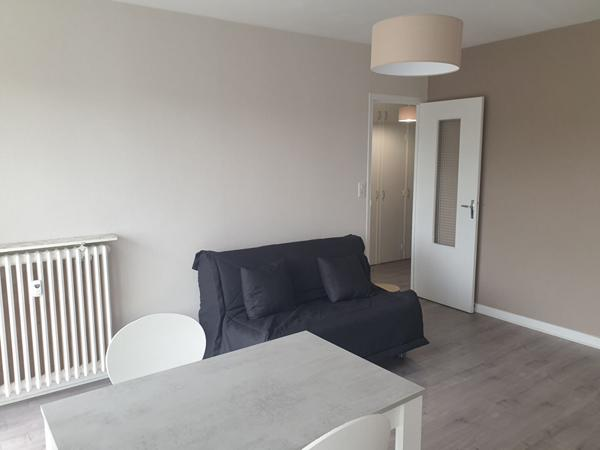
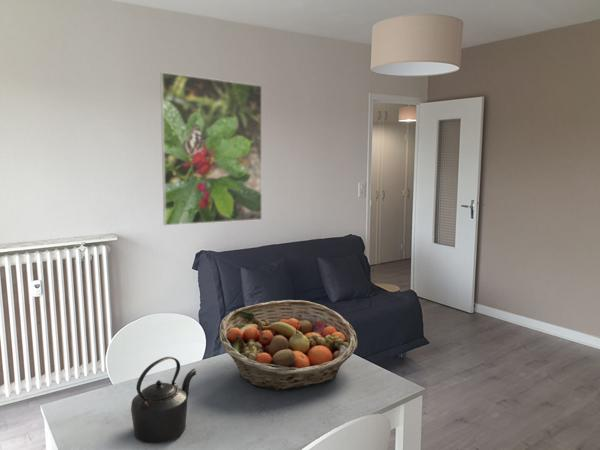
+ kettle [130,356,197,445]
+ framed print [159,71,263,226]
+ fruit basket [218,299,358,391]
